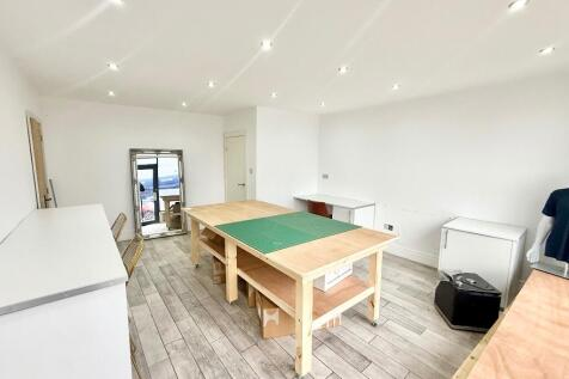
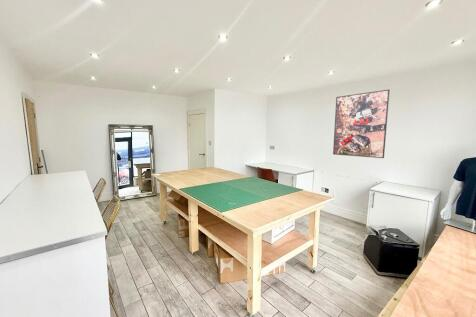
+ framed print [332,89,391,159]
